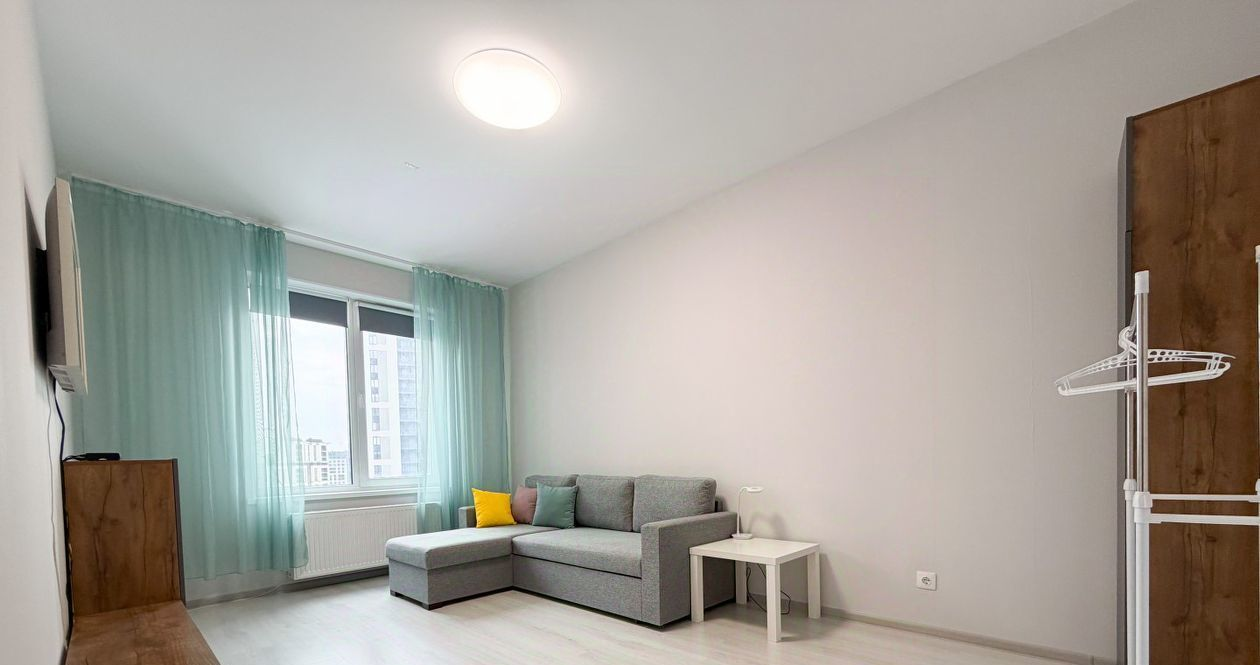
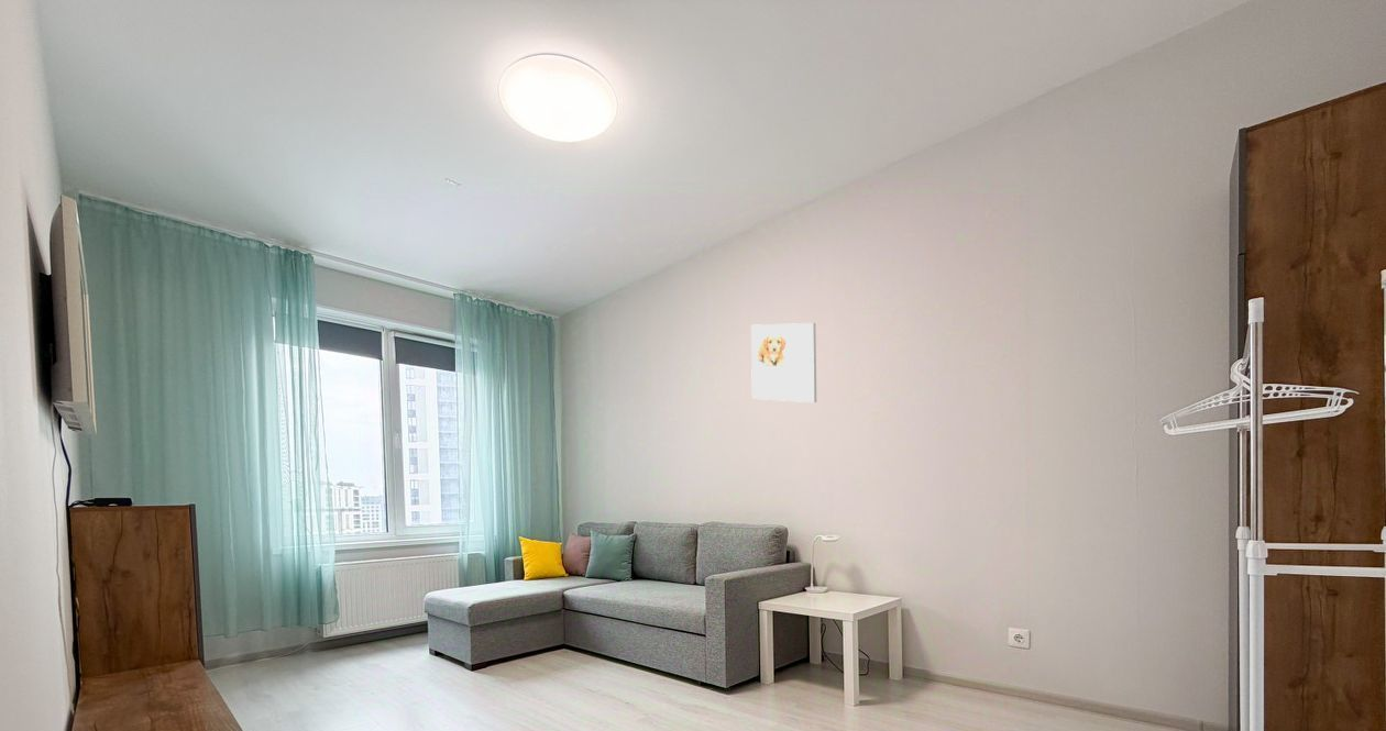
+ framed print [750,322,817,403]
